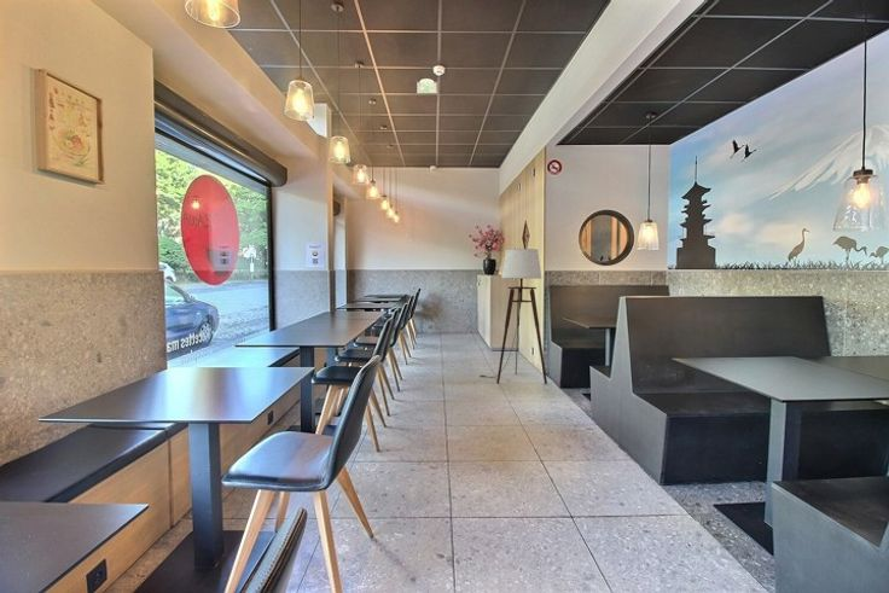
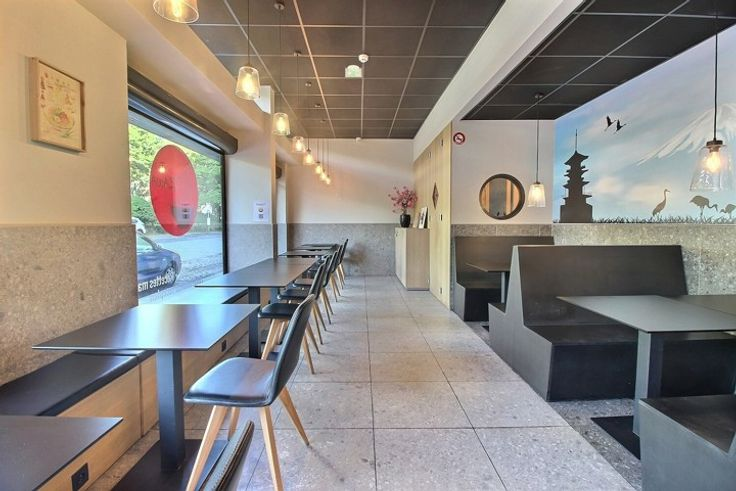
- floor lamp [480,248,548,385]
